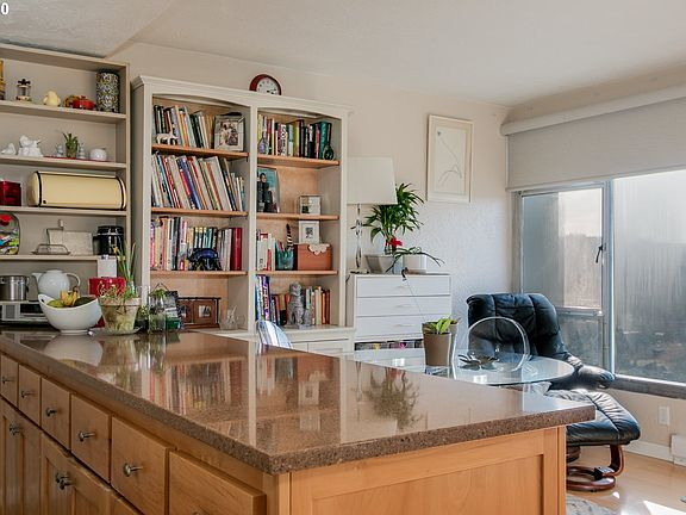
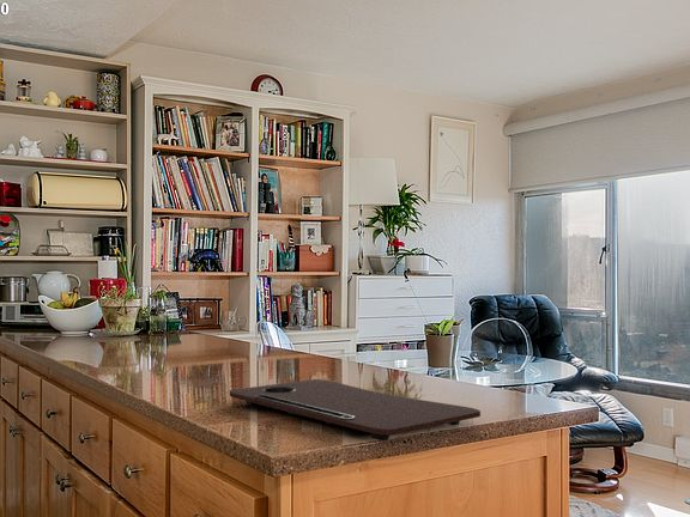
+ cutting board [229,378,482,442]
